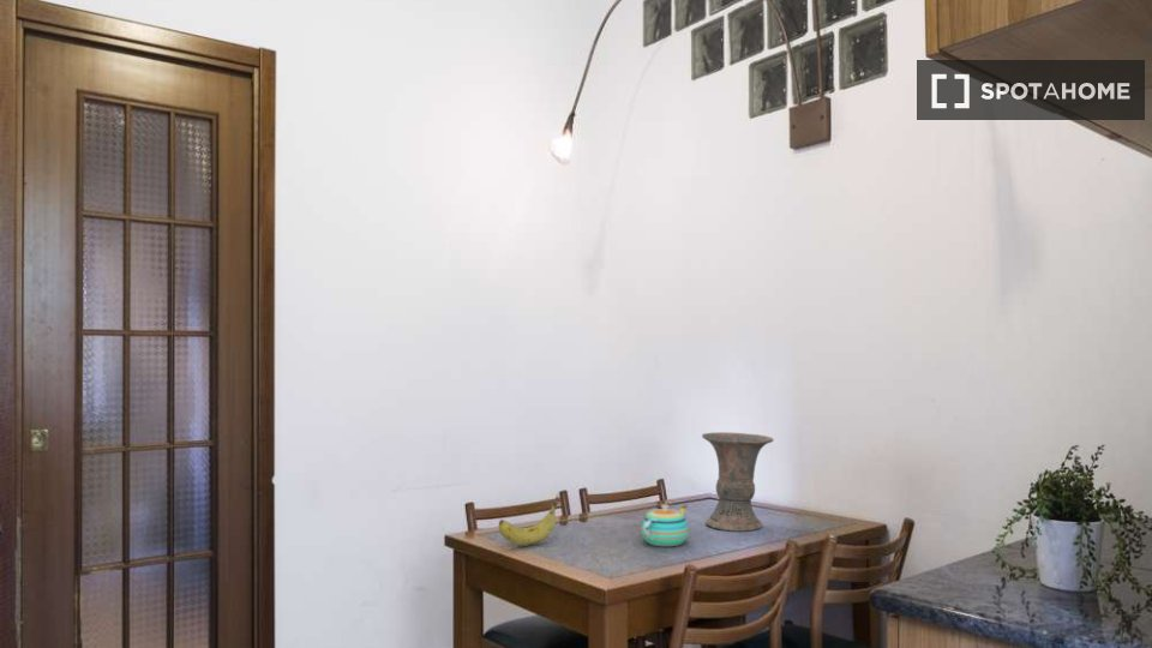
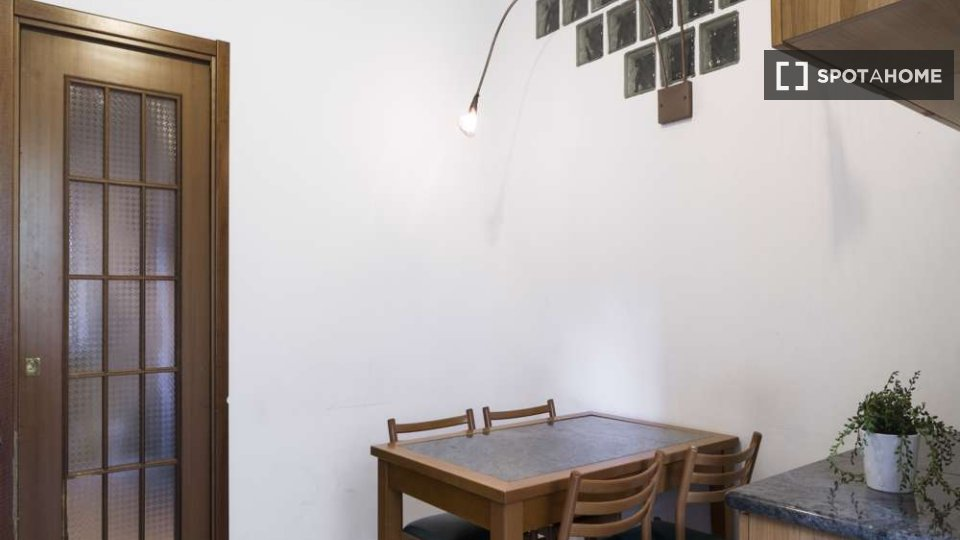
- vase [701,431,775,533]
- fruit [498,493,560,547]
- teapot [640,503,691,547]
